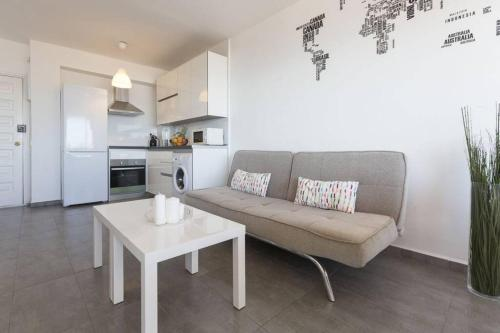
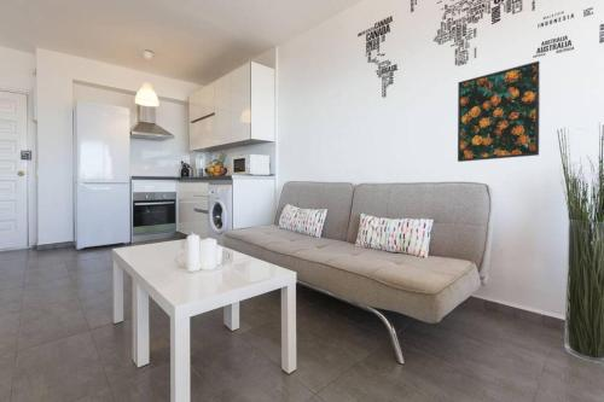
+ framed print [457,60,541,163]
